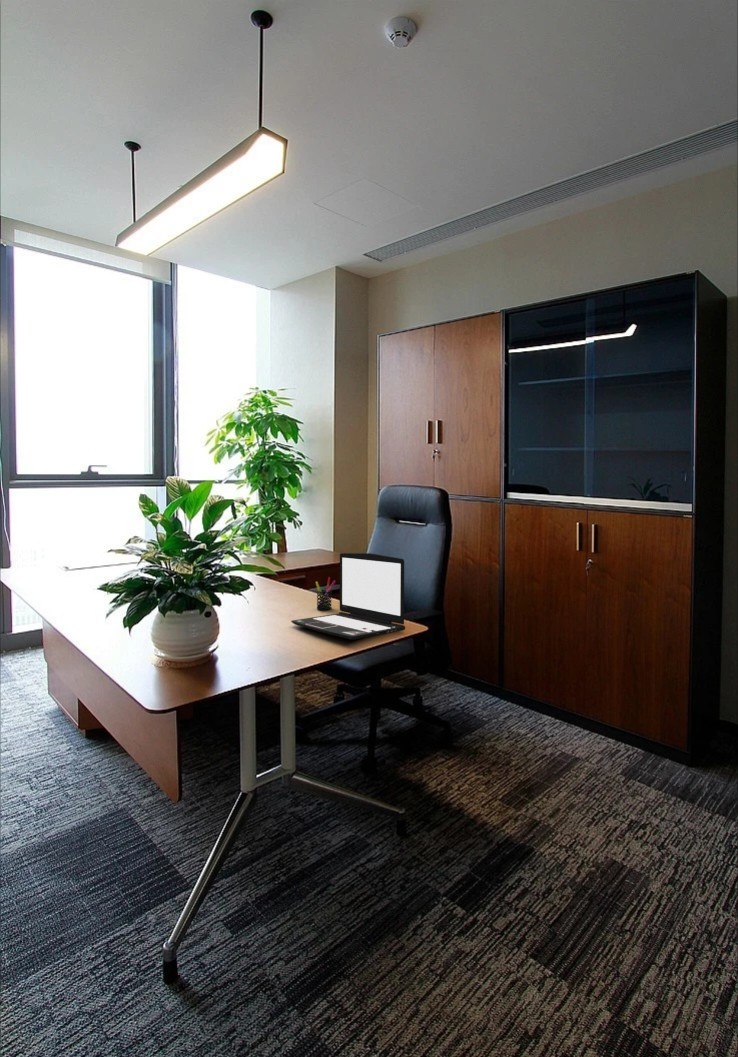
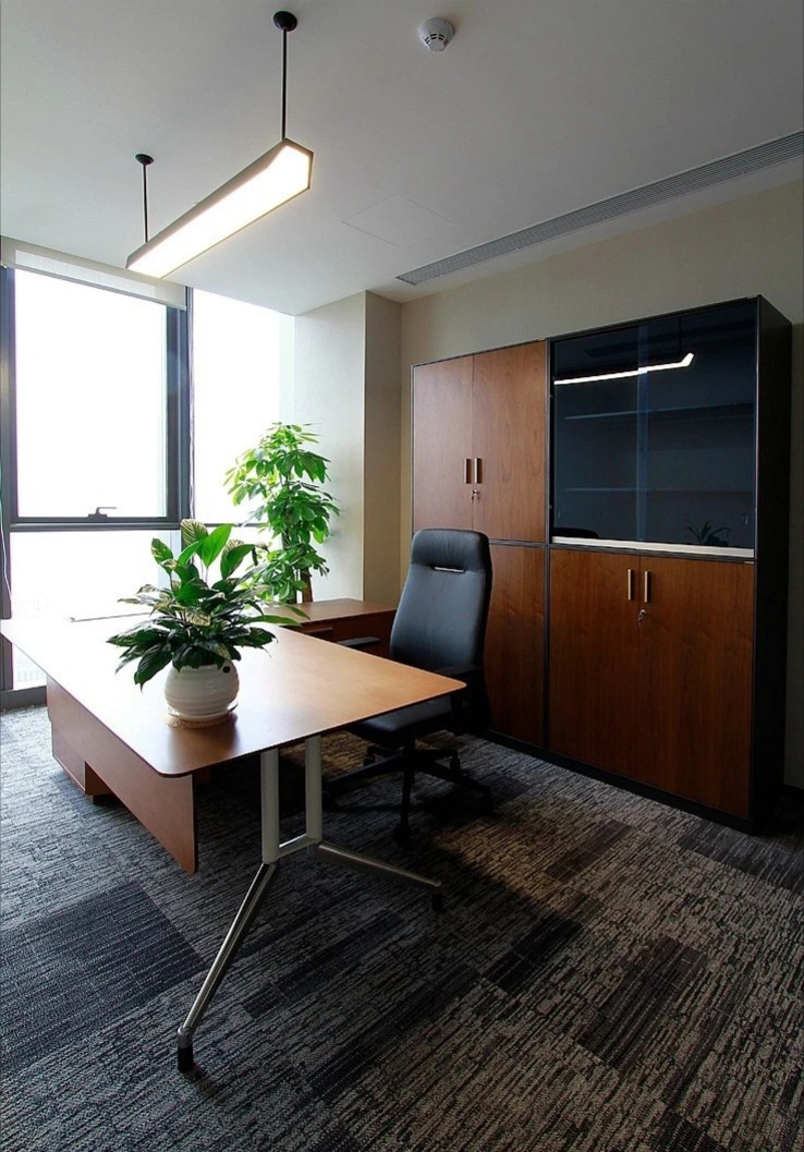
- laptop [290,552,406,641]
- pen holder [315,576,337,611]
